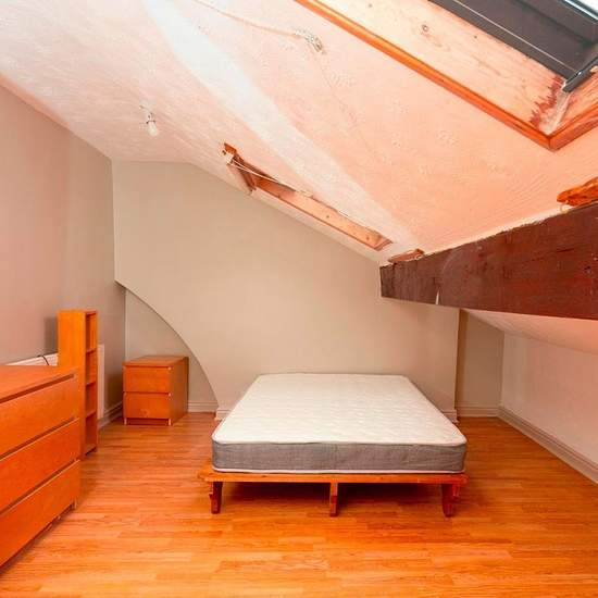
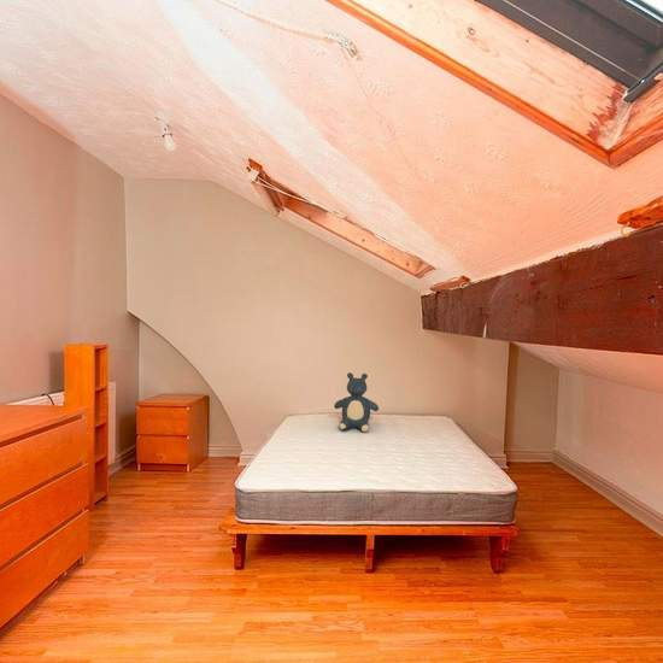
+ teddy bear [333,371,380,433]
